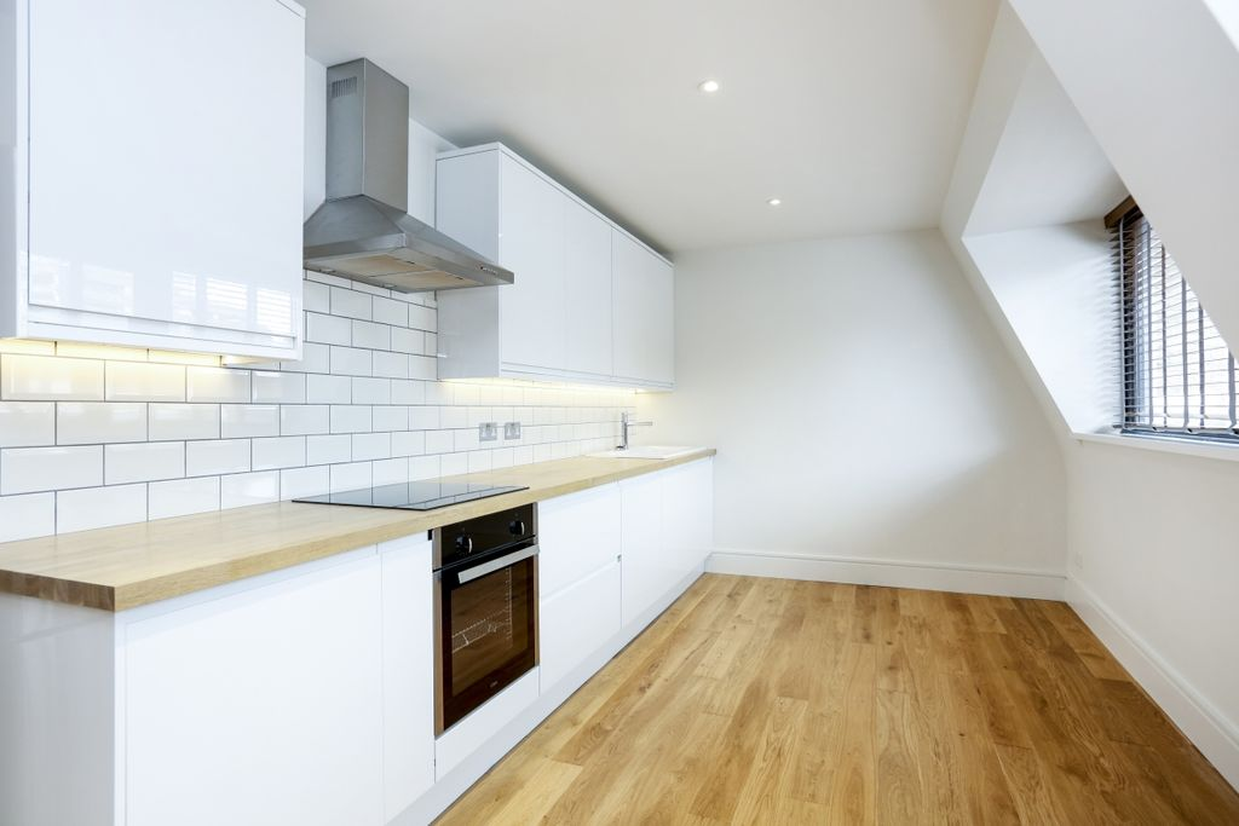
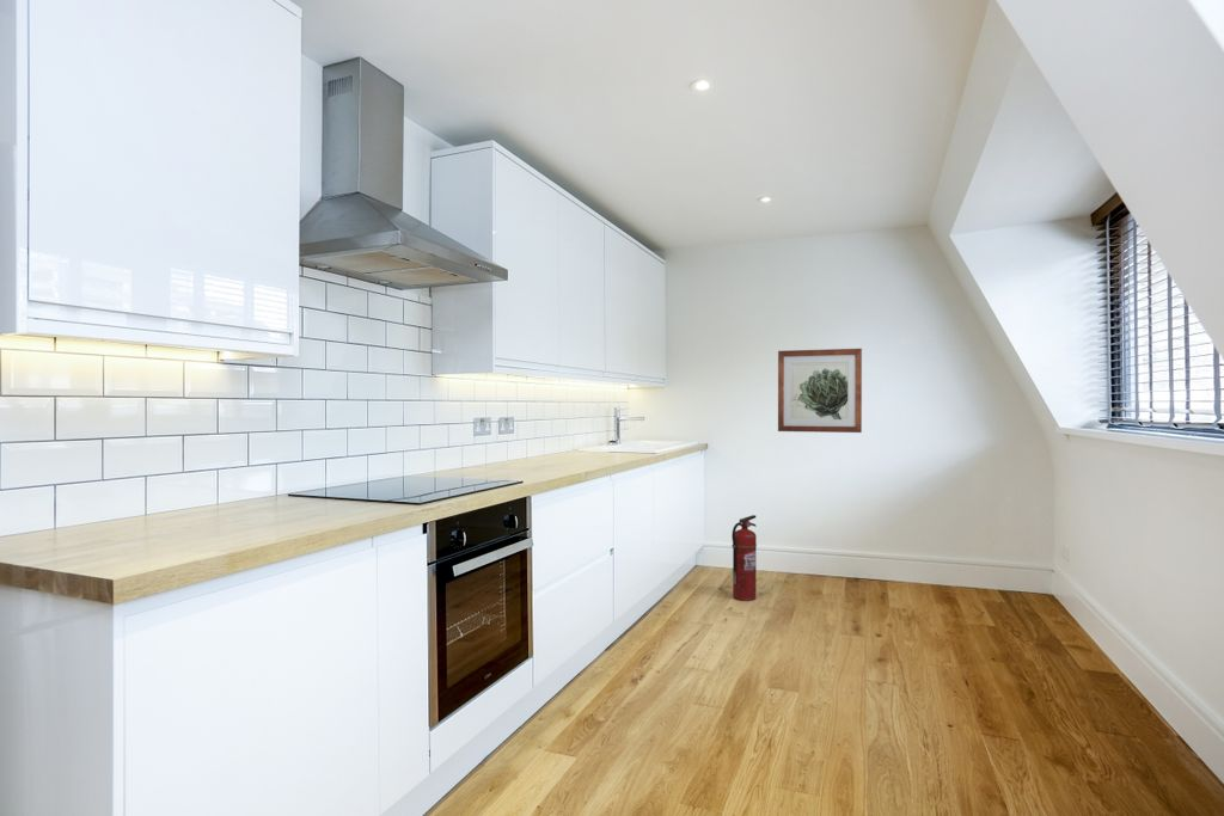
+ fire extinguisher [730,514,758,602]
+ wall art [777,348,863,434]
